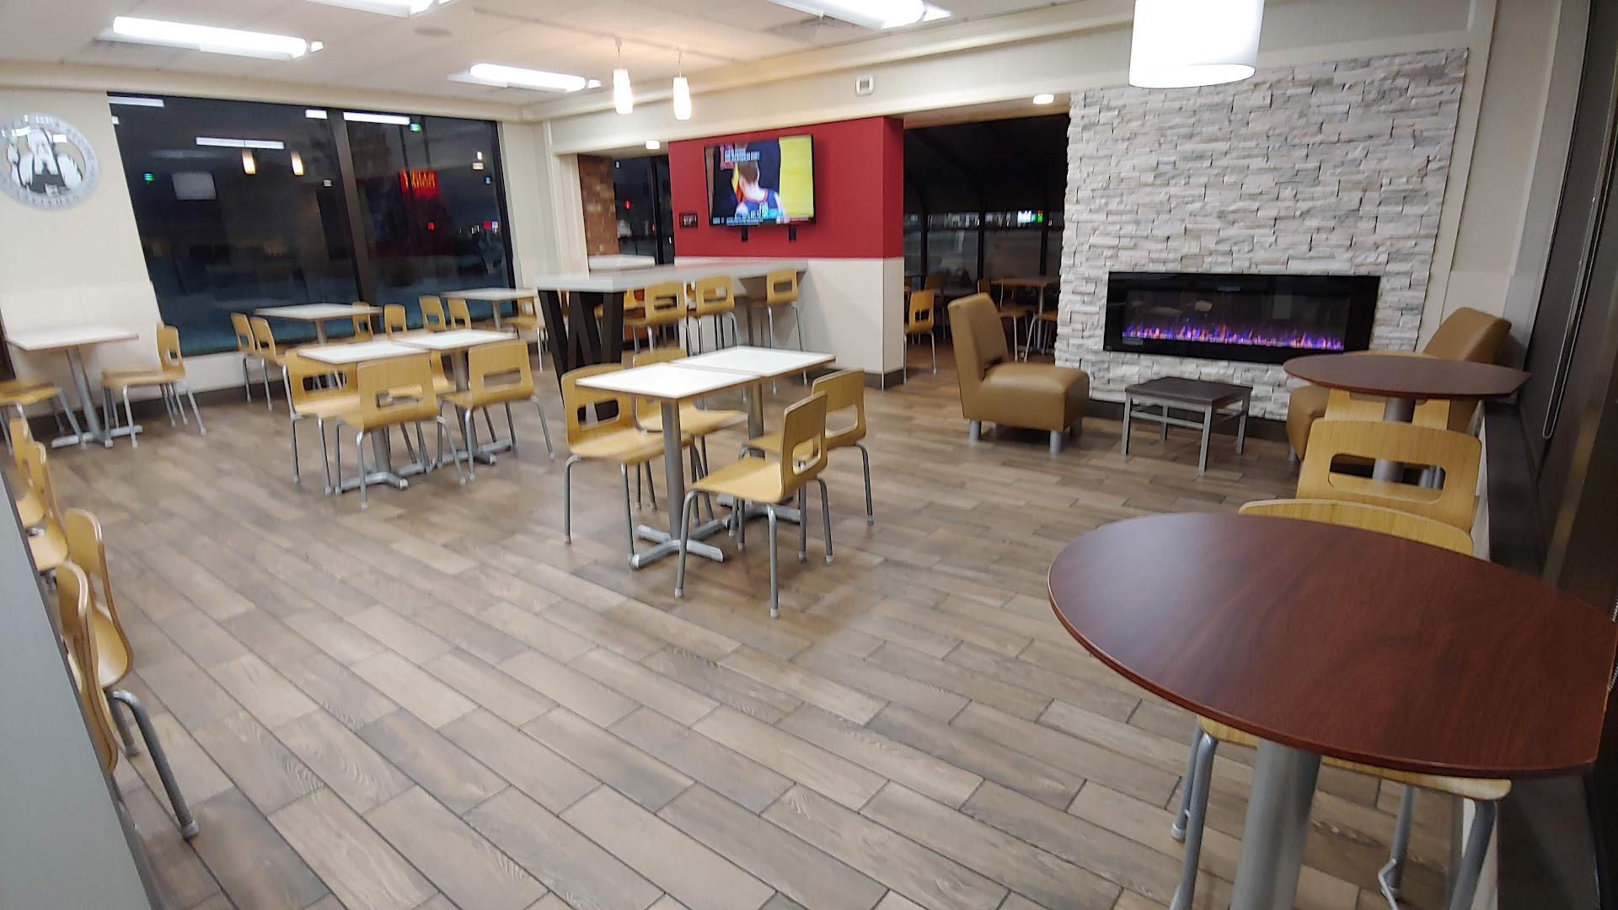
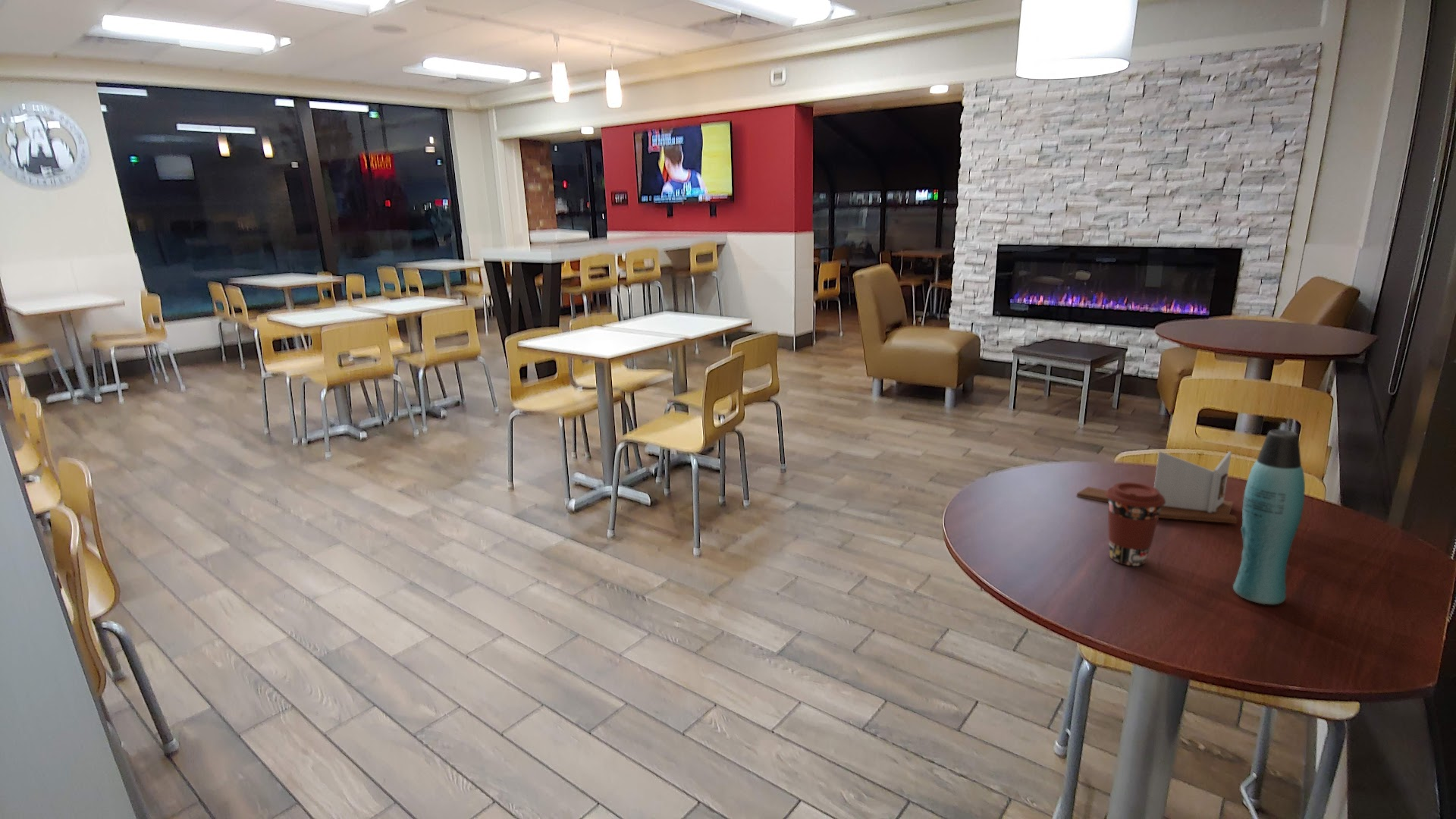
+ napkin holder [1076,450,1238,524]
+ coffee cup [1106,482,1166,566]
+ bottle [1232,428,1306,605]
